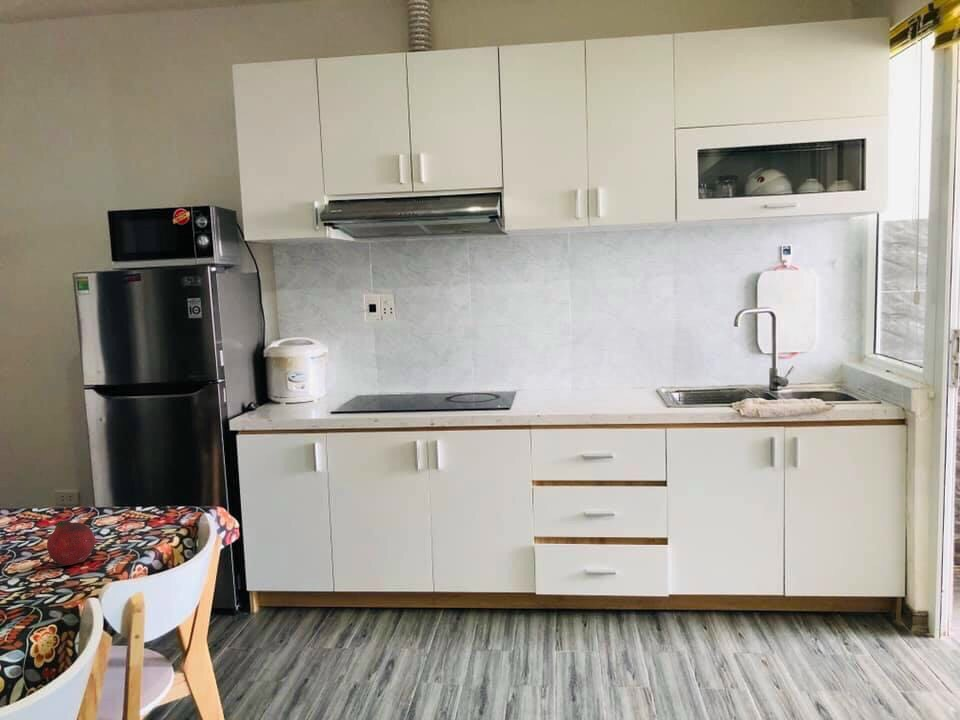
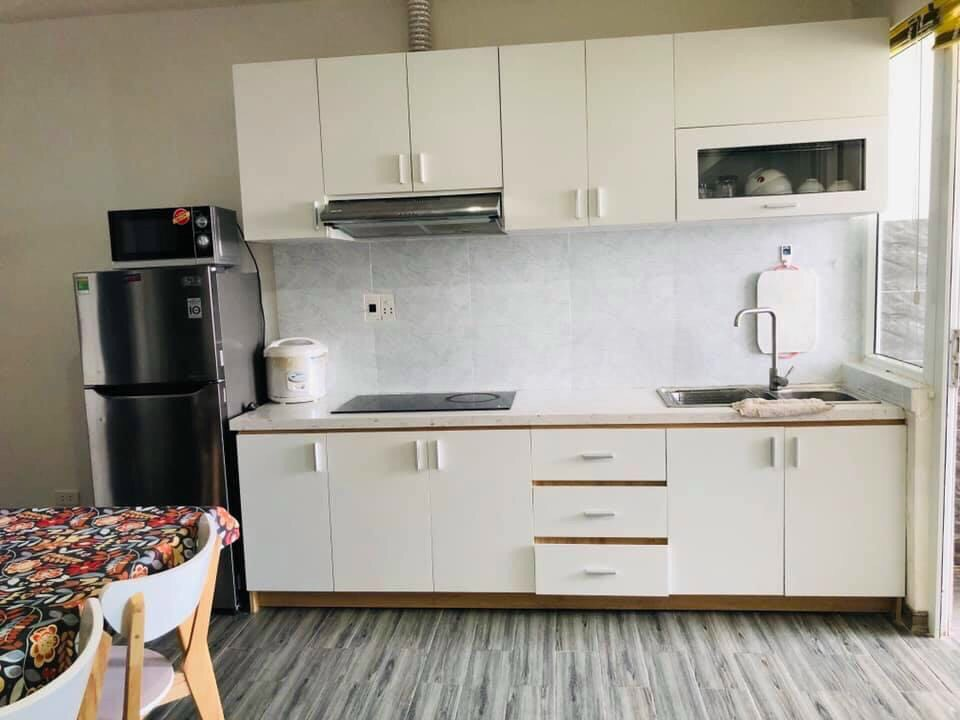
- fruit [46,520,96,566]
